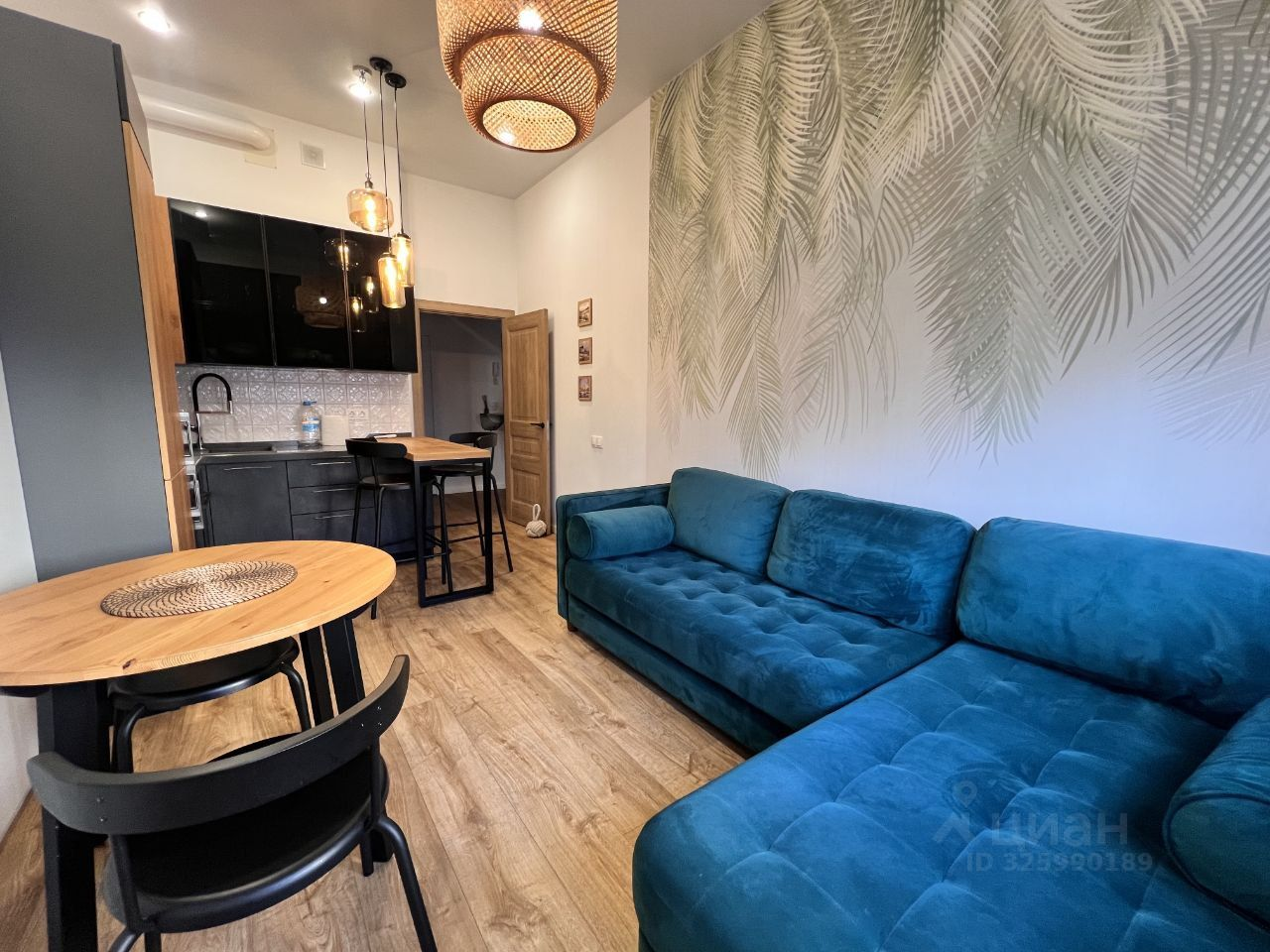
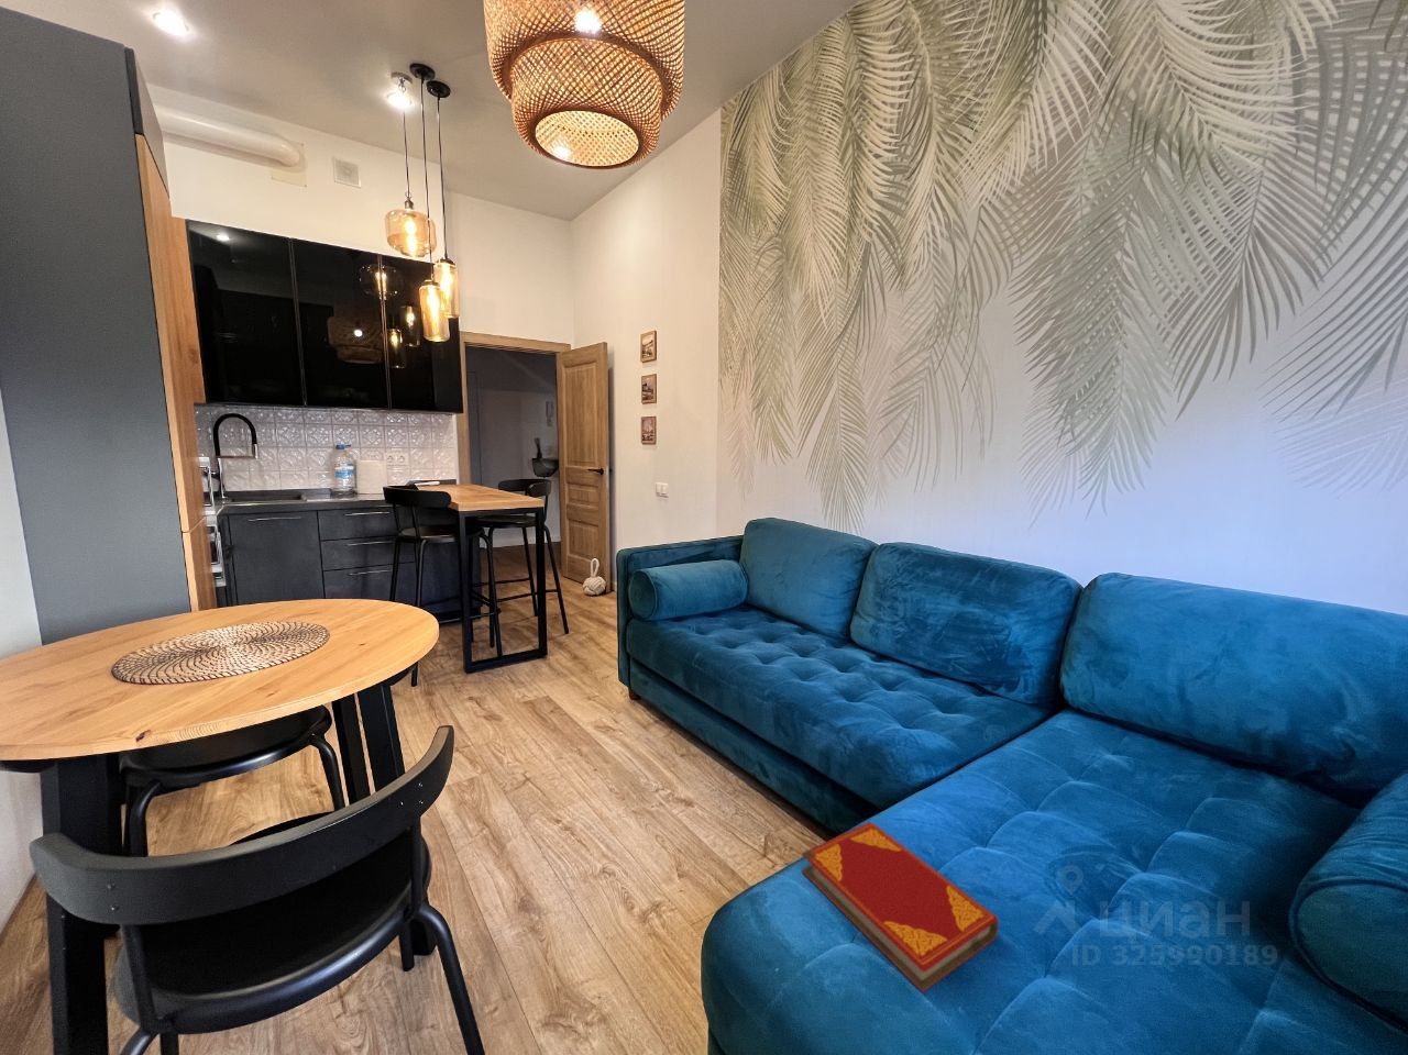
+ hardback book [800,821,1000,993]
